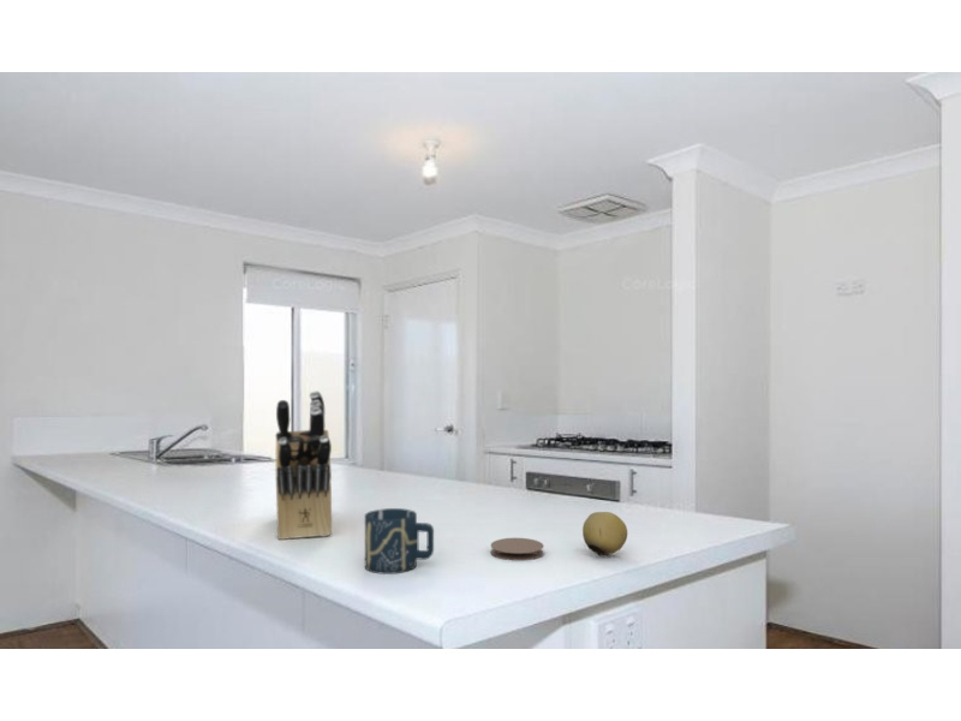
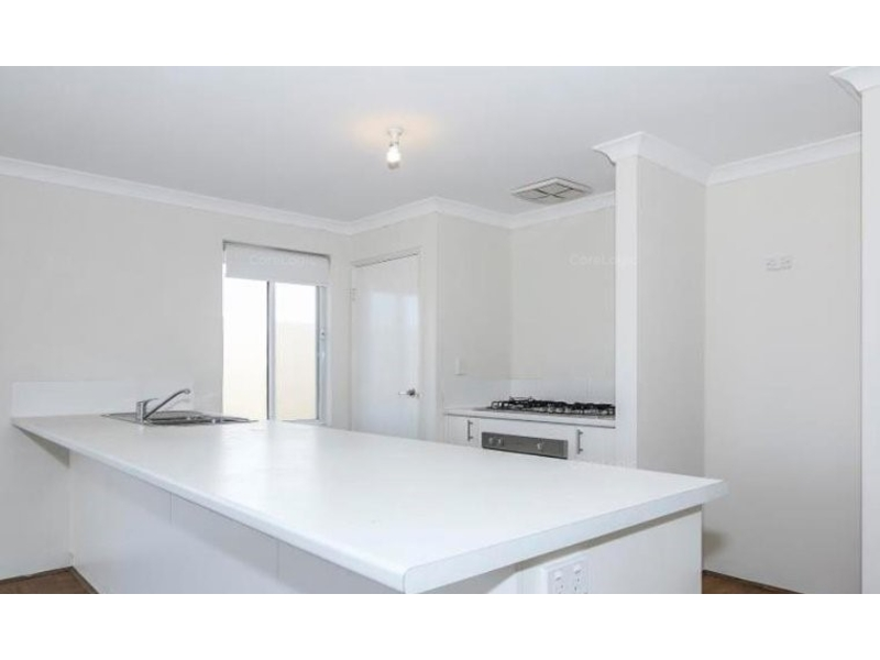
- cup [364,507,435,576]
- coaster [490,537,545,561]
- fruit [581,511,628,556]
- knife block [274,389,333,541]
